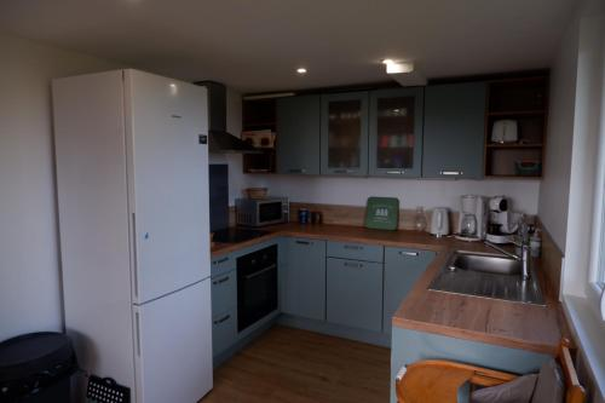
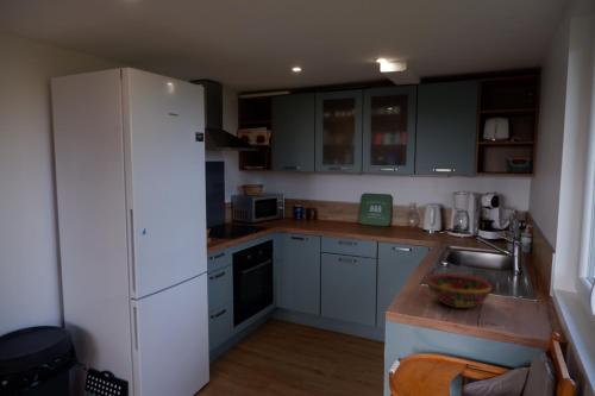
+ bowl [426,272,493,309]
